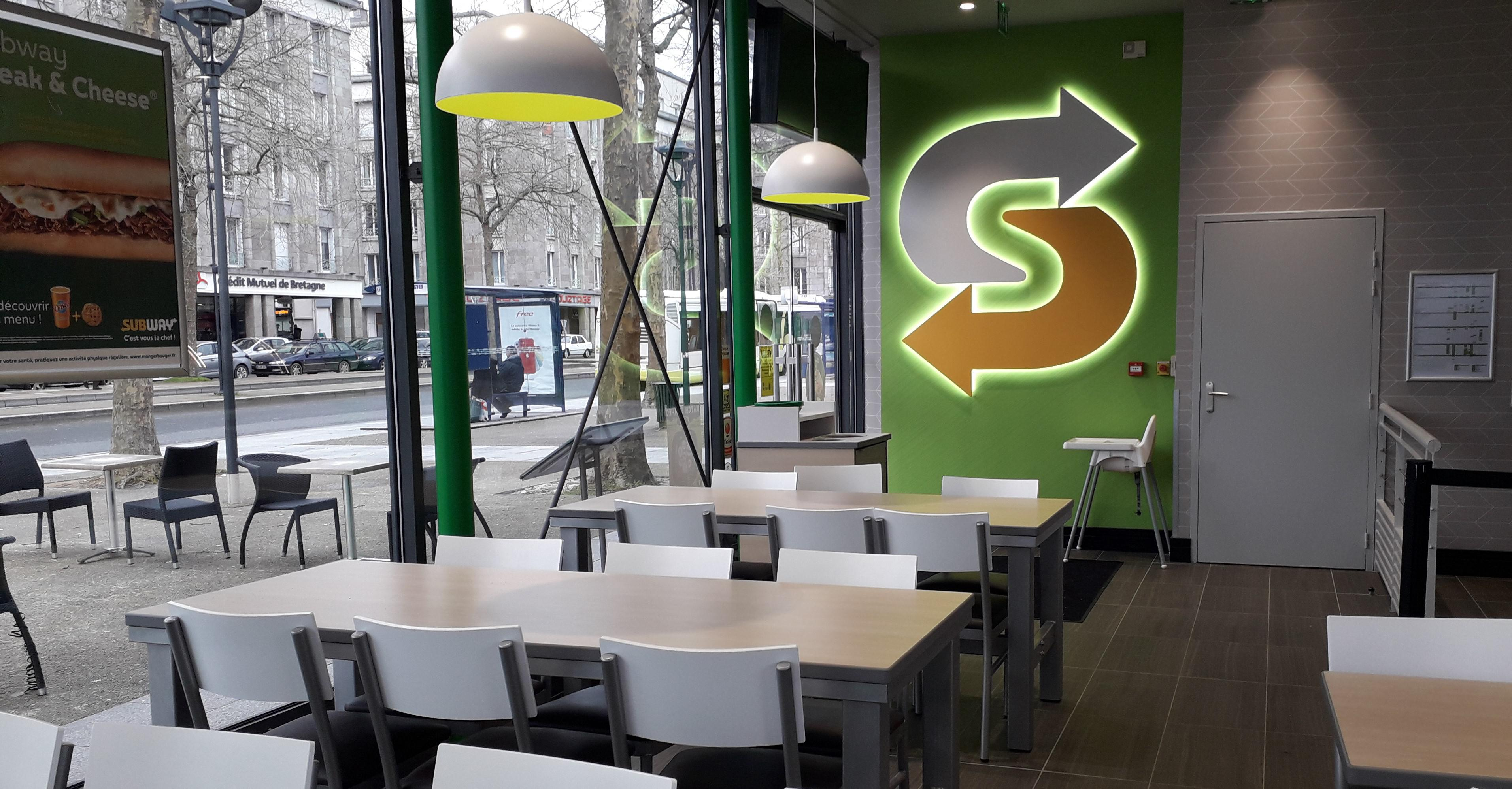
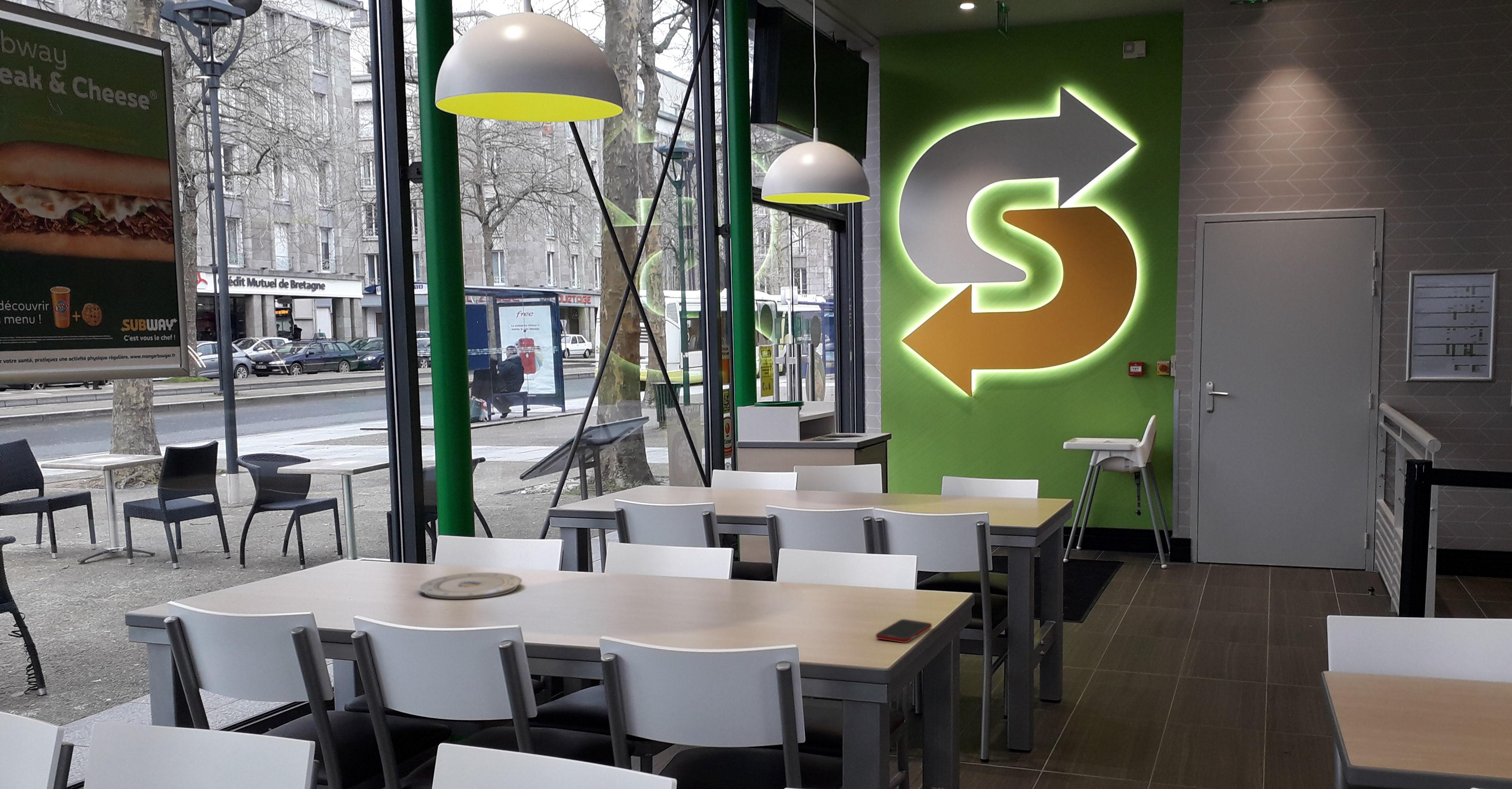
+ plate [418,572,522,599]
+ cell phone [876,619,932,643]
